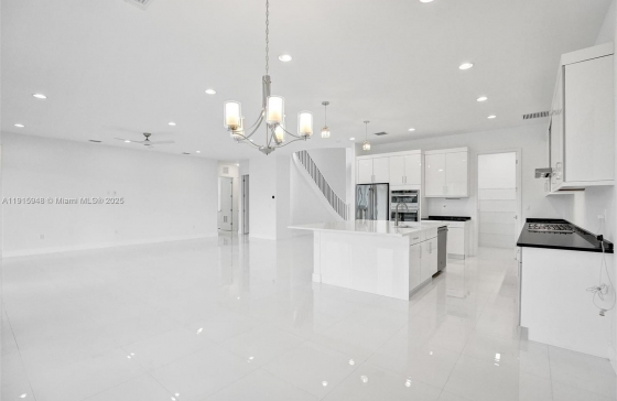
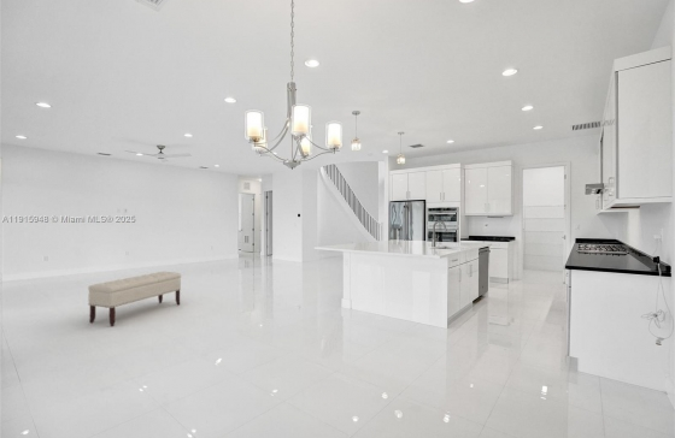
+ bench [87,271,182,327]
